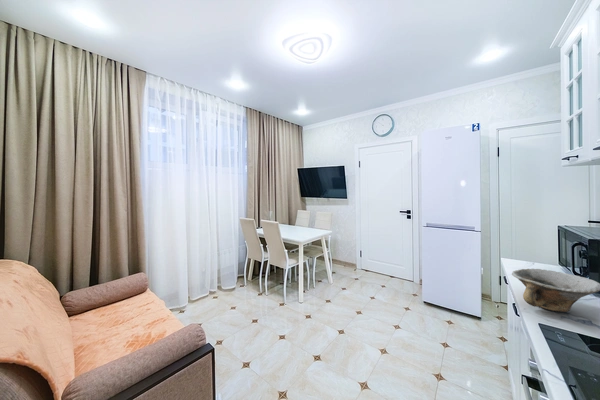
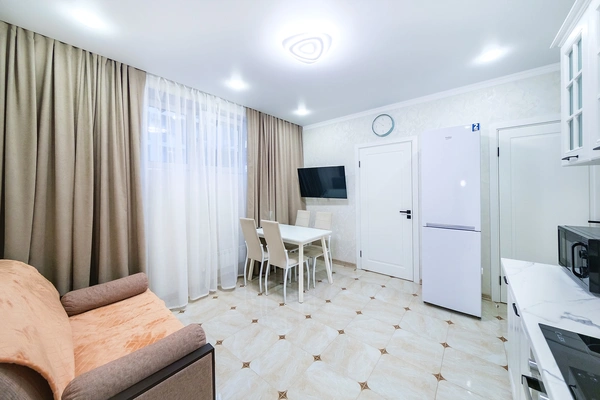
- bowl [511,268,600,313]
